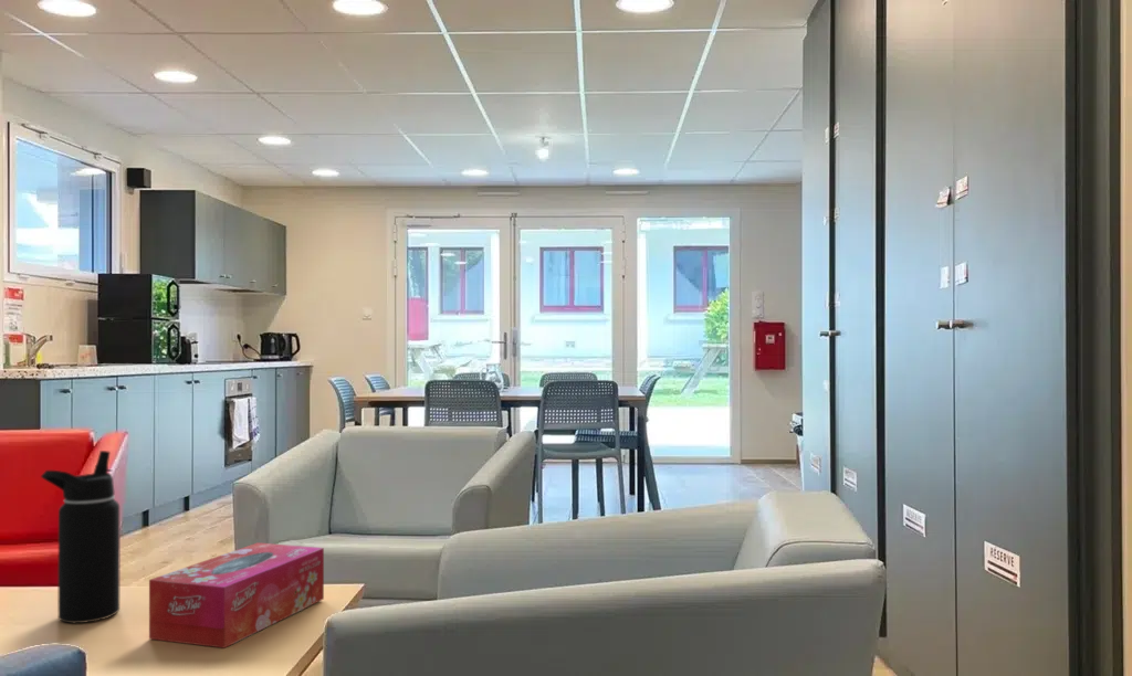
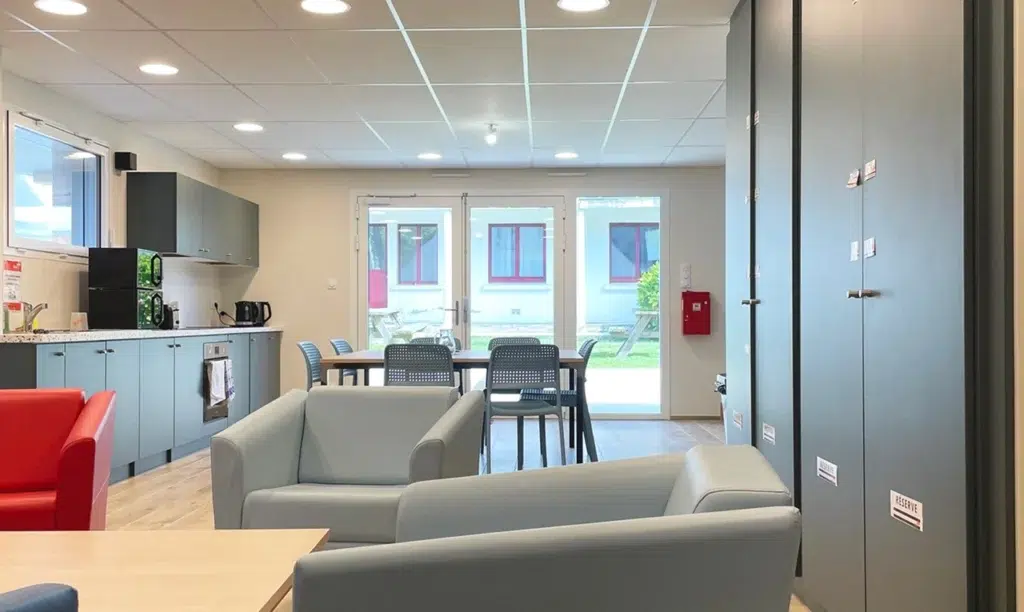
- water bottle [40,450,120,624]
- tissue box [148,541,325,649]
